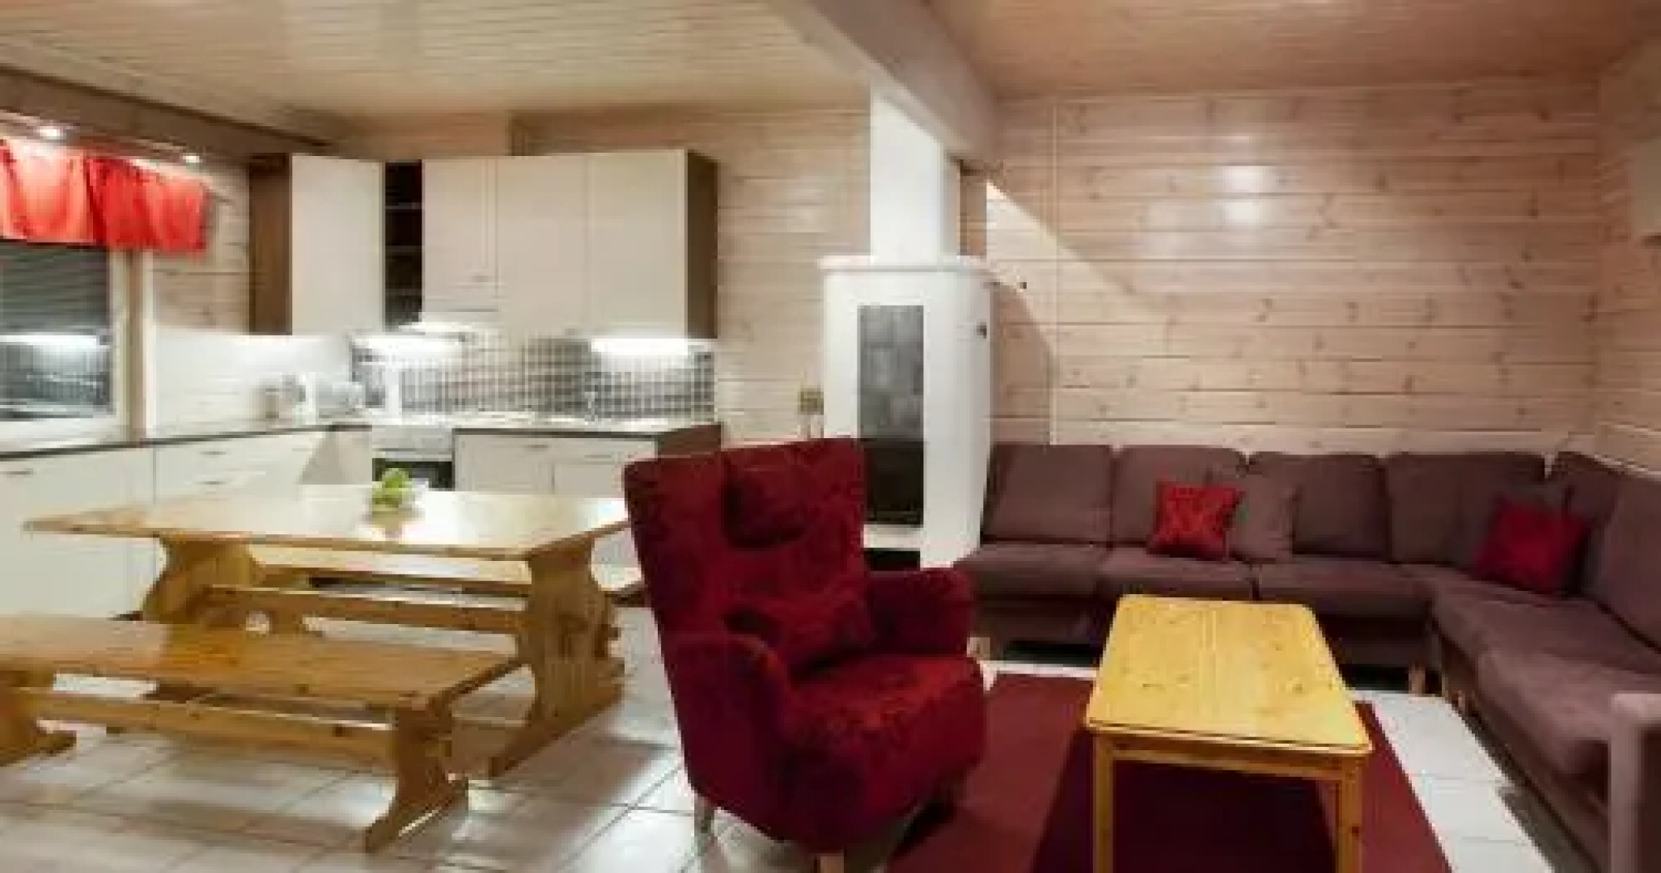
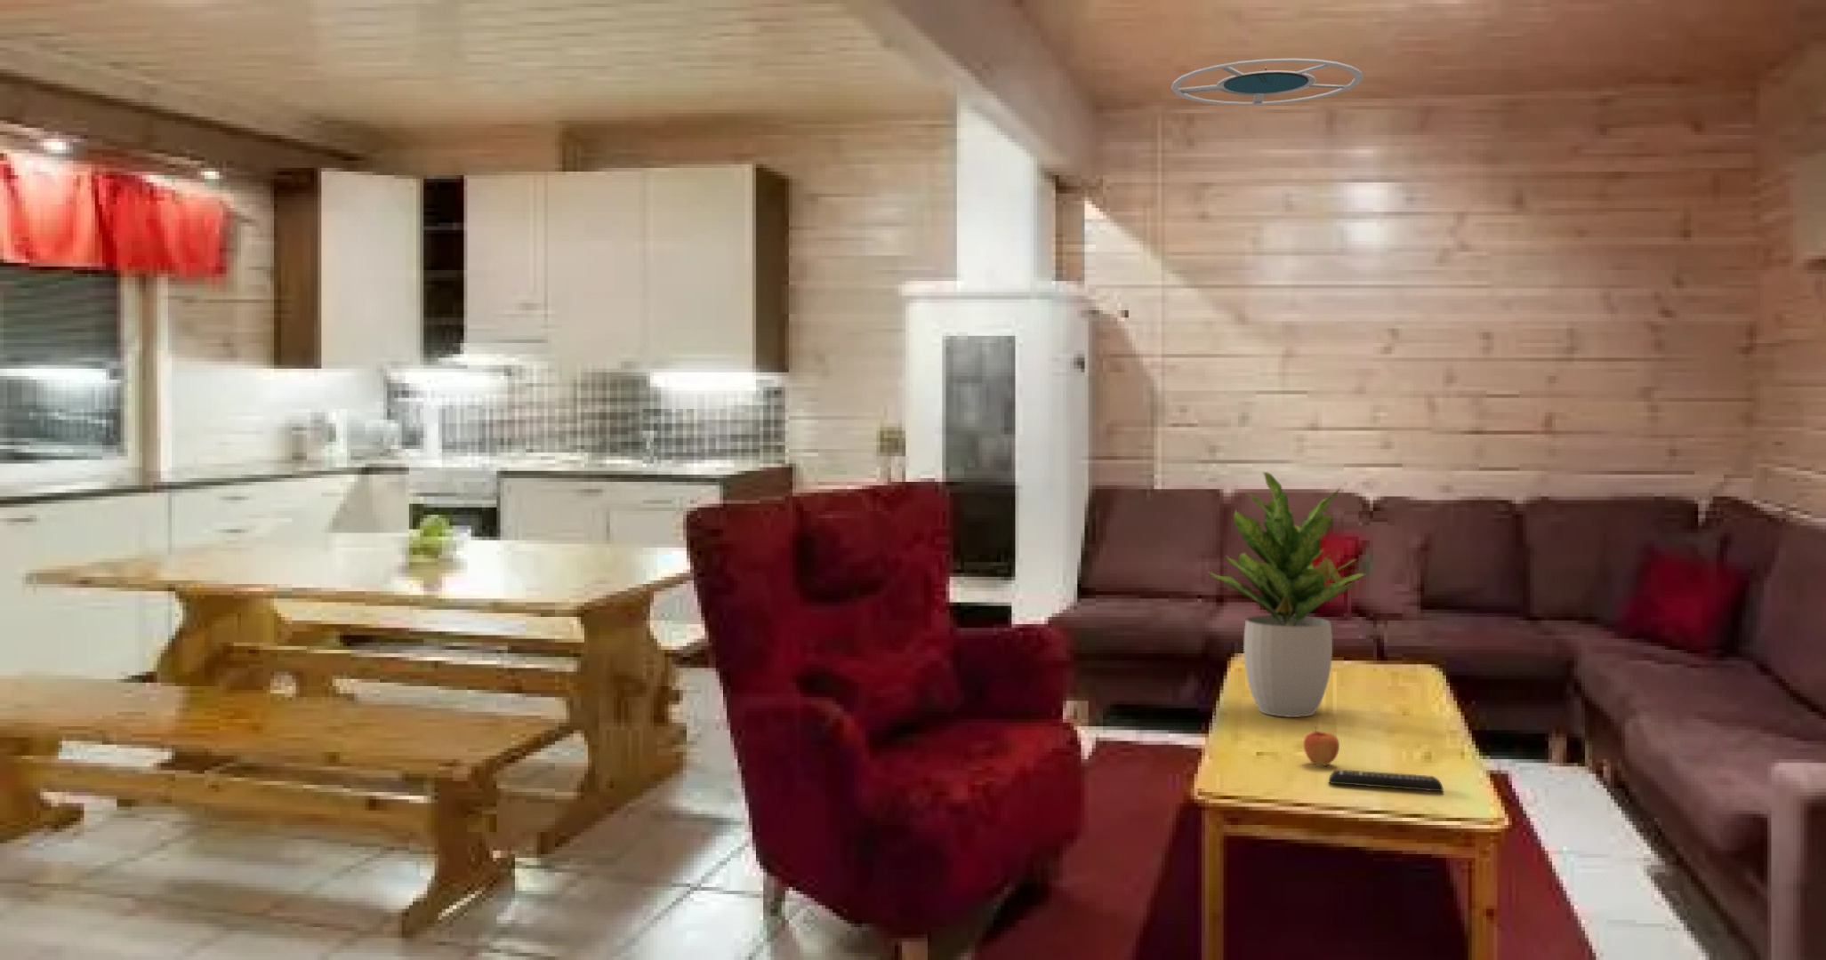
+ apple [1303,726,1341,767]
+ remote control [1328,769,1444,793]
+ potted plant [1209,471,1366,718]
+ ceiling lamp [1170,58,1363,106]
